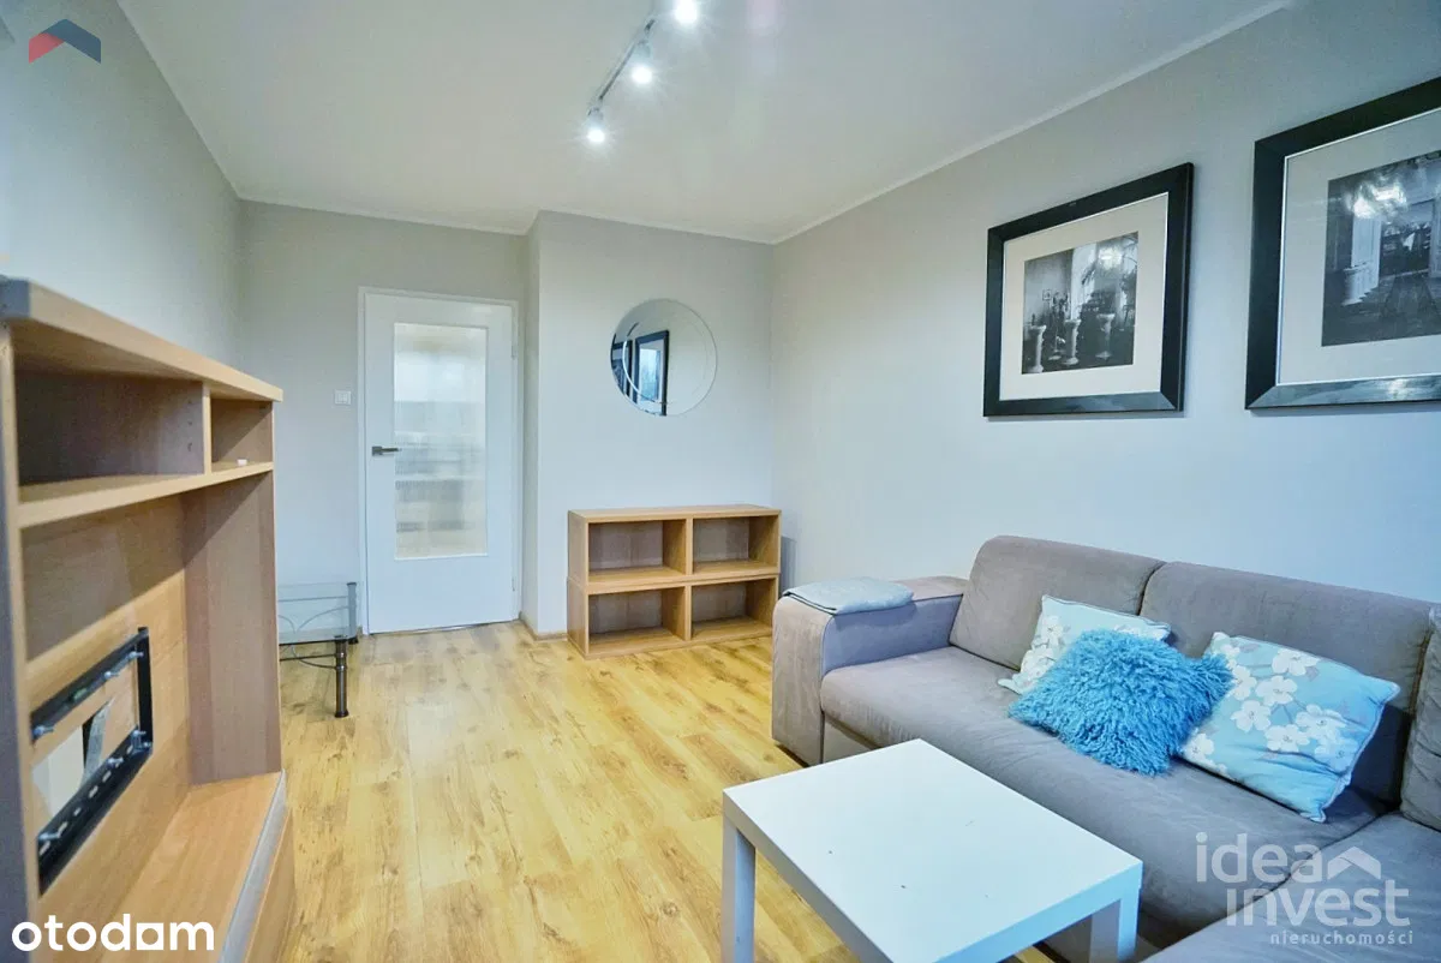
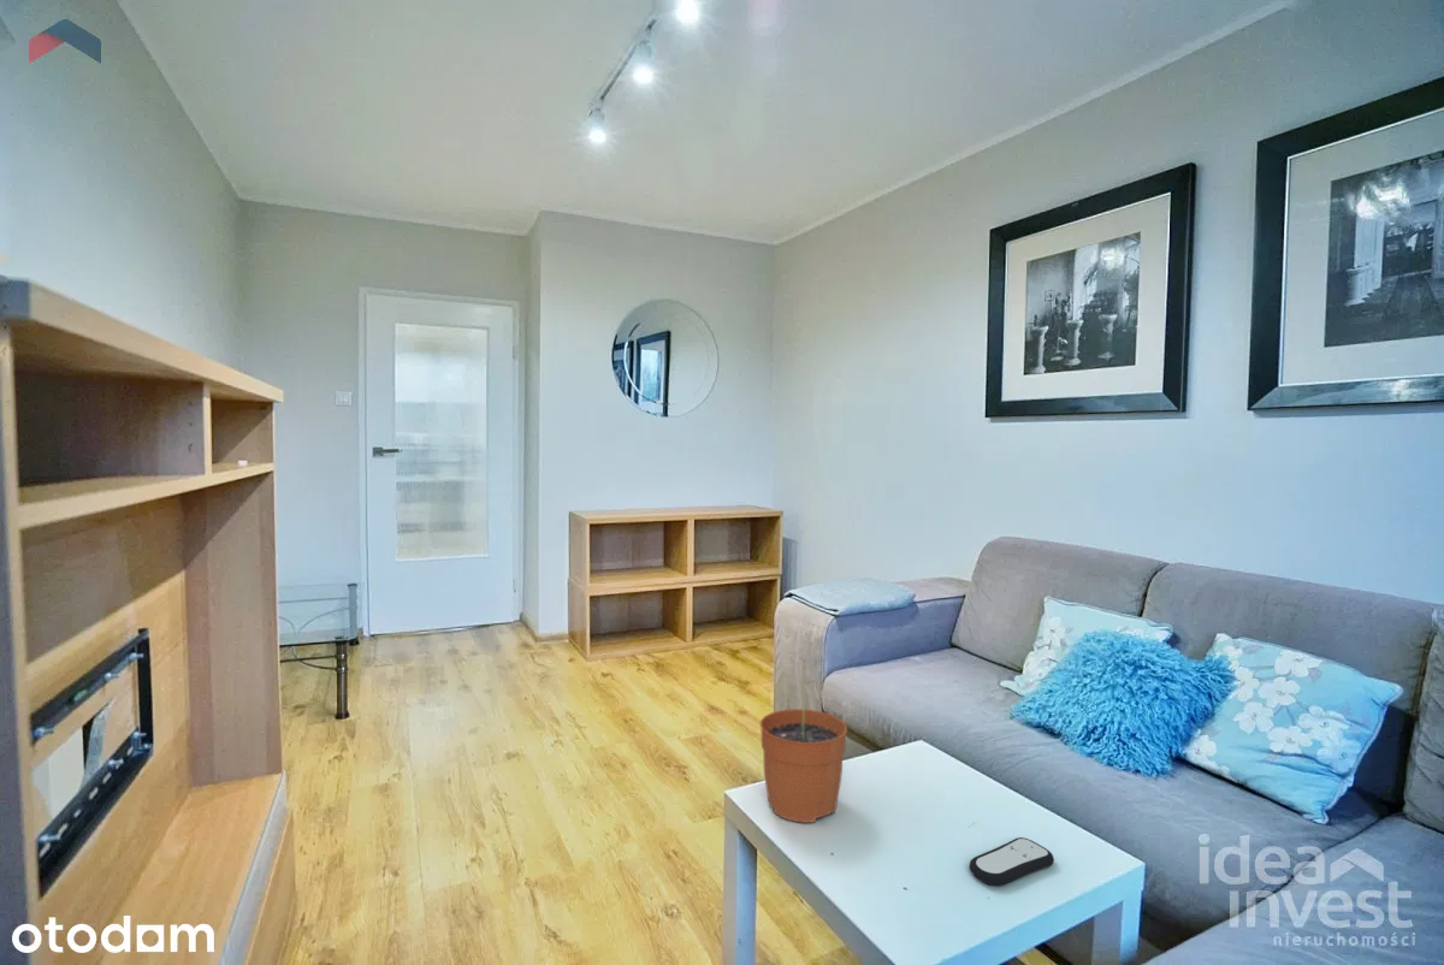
+ remote control [969,836,1055,887]
+ plant pot [759,679,848,824]
